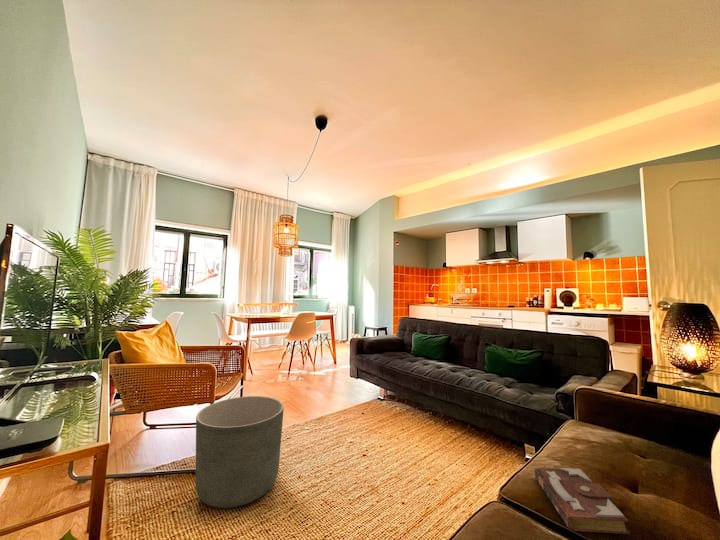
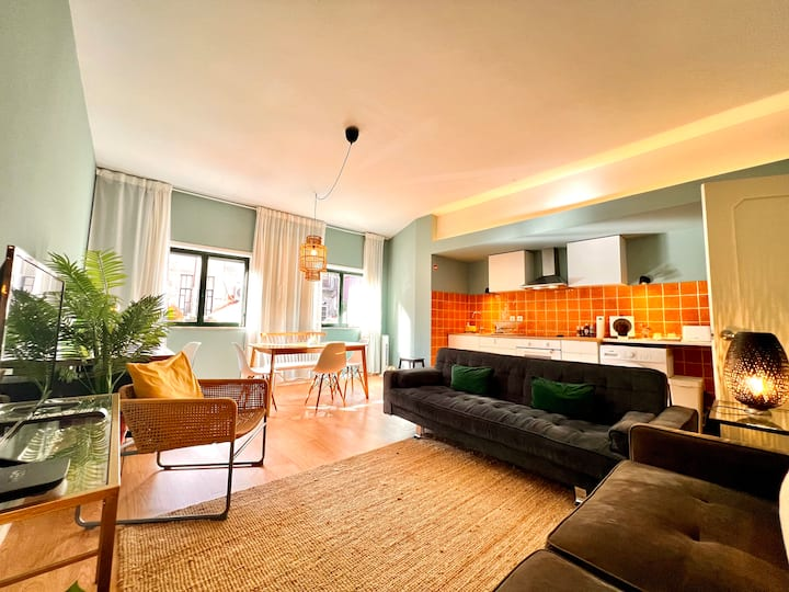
- book [533,467,631,535]
- planter [195,395,285,509]
